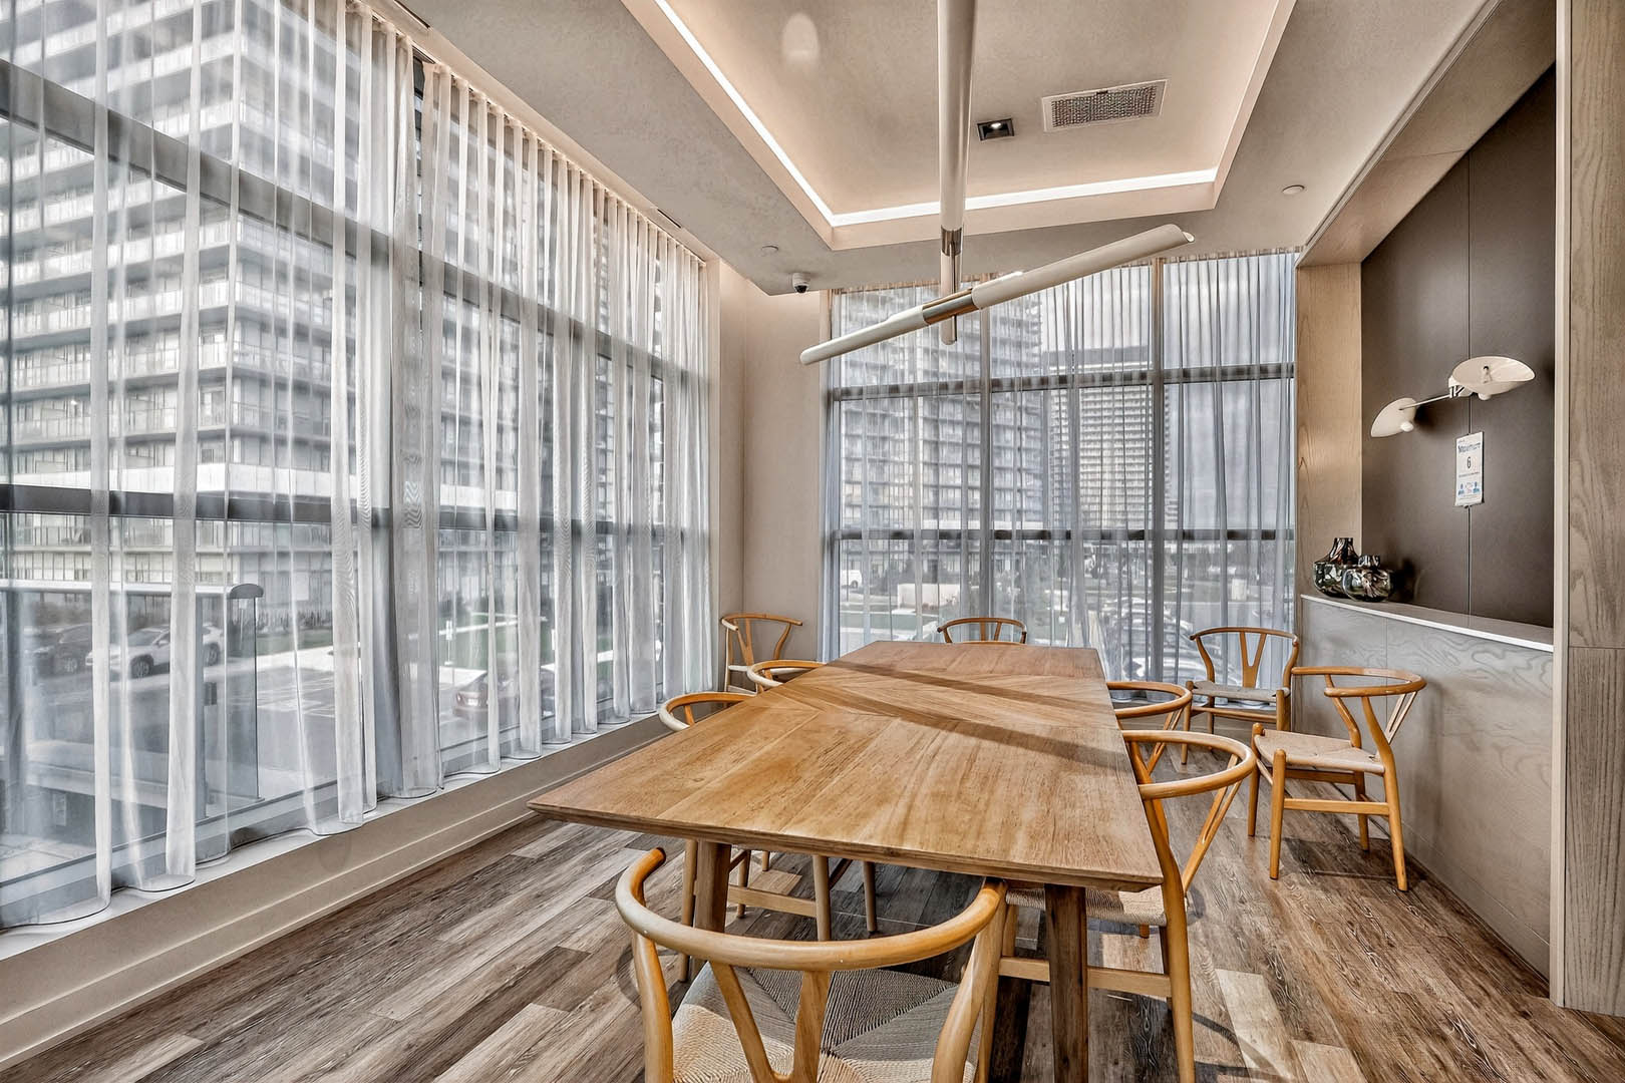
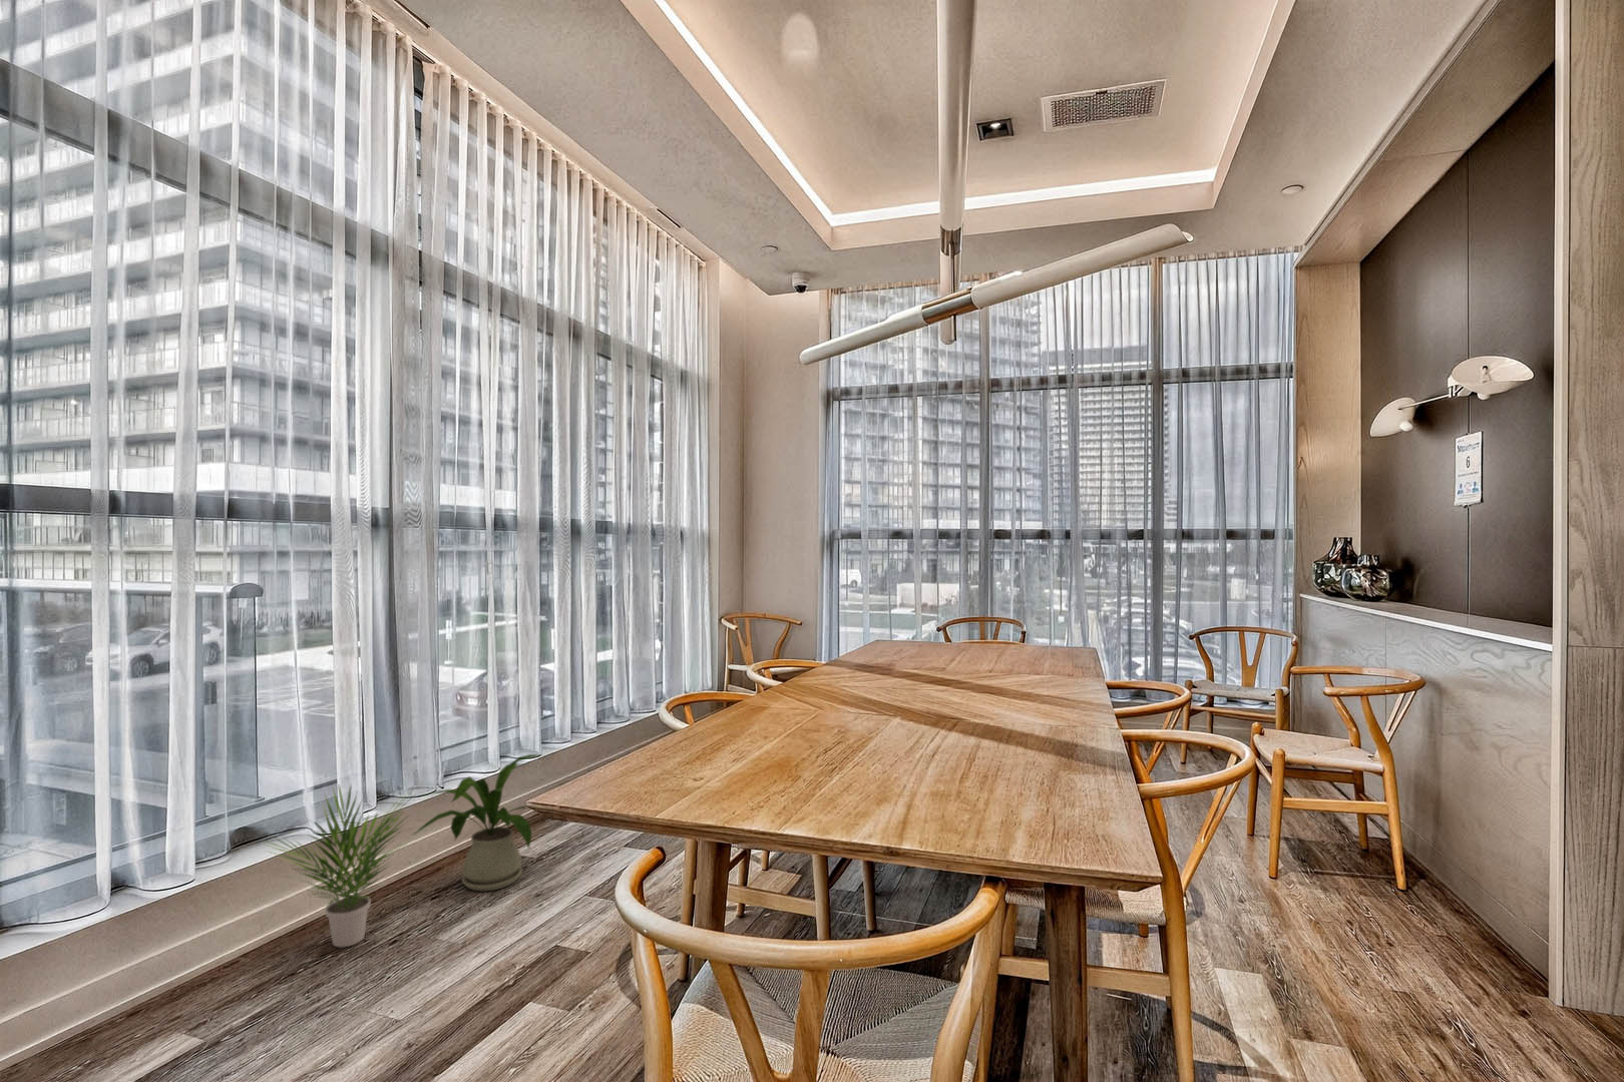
+ potted plant [262,785,413,949]
+ house plant [412,754,562,892]
